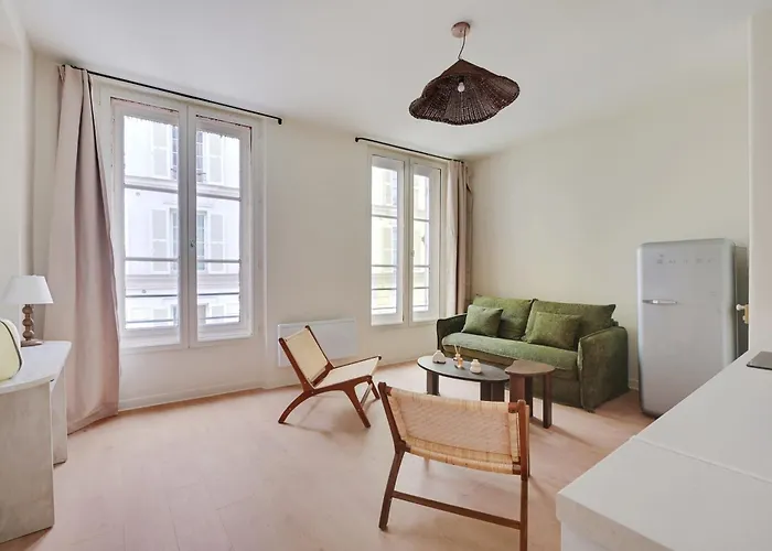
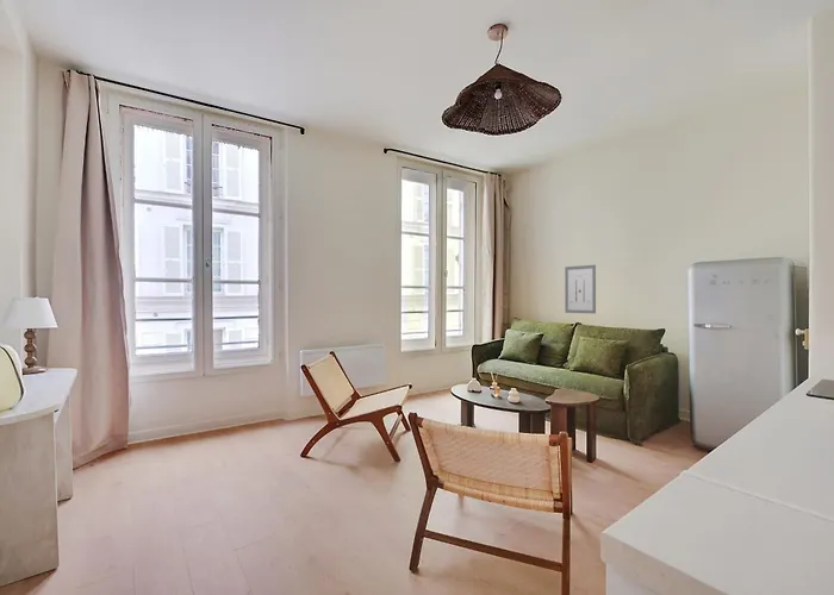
+ wall art [564,264,597,315]
